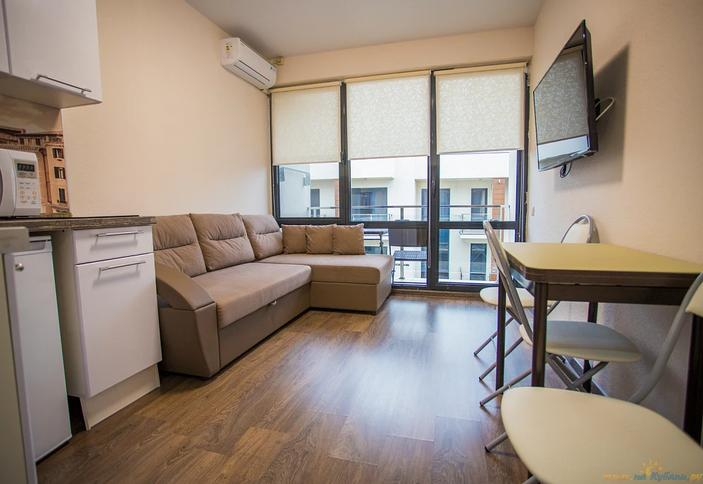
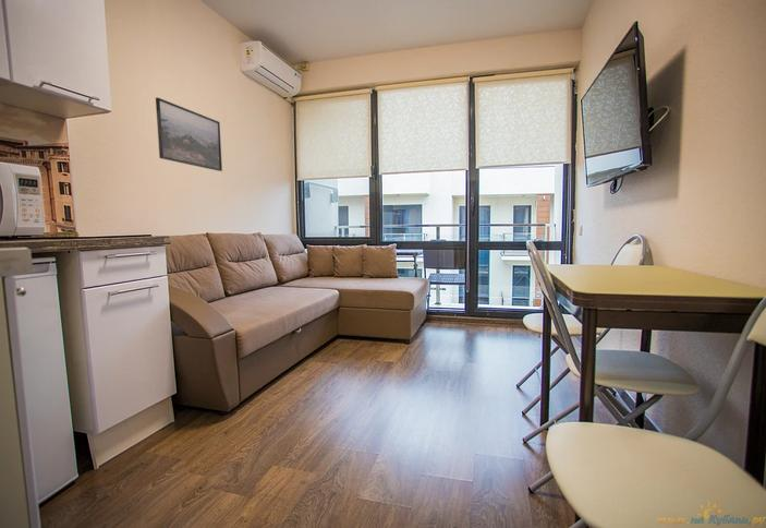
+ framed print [155,96,223,172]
